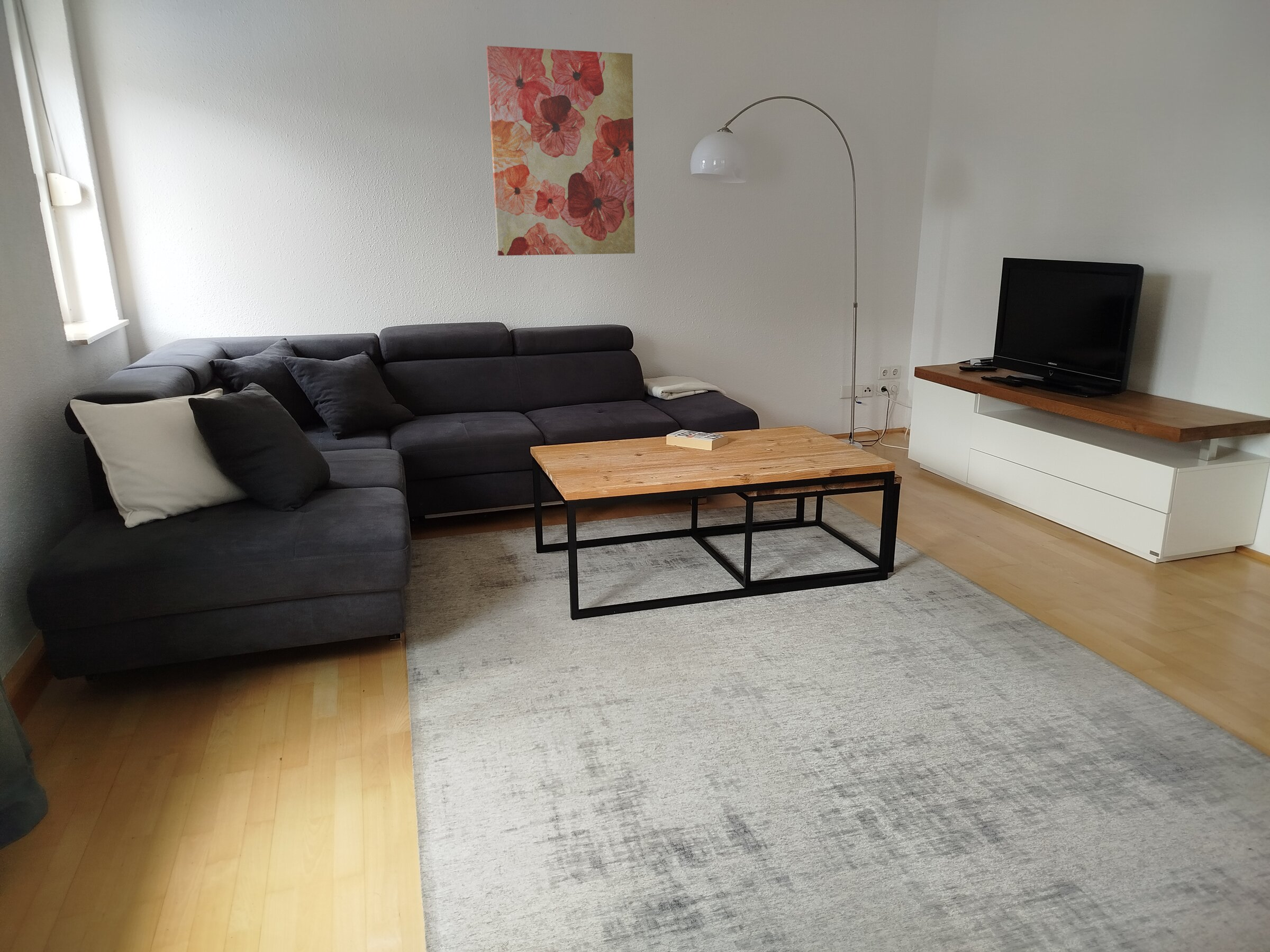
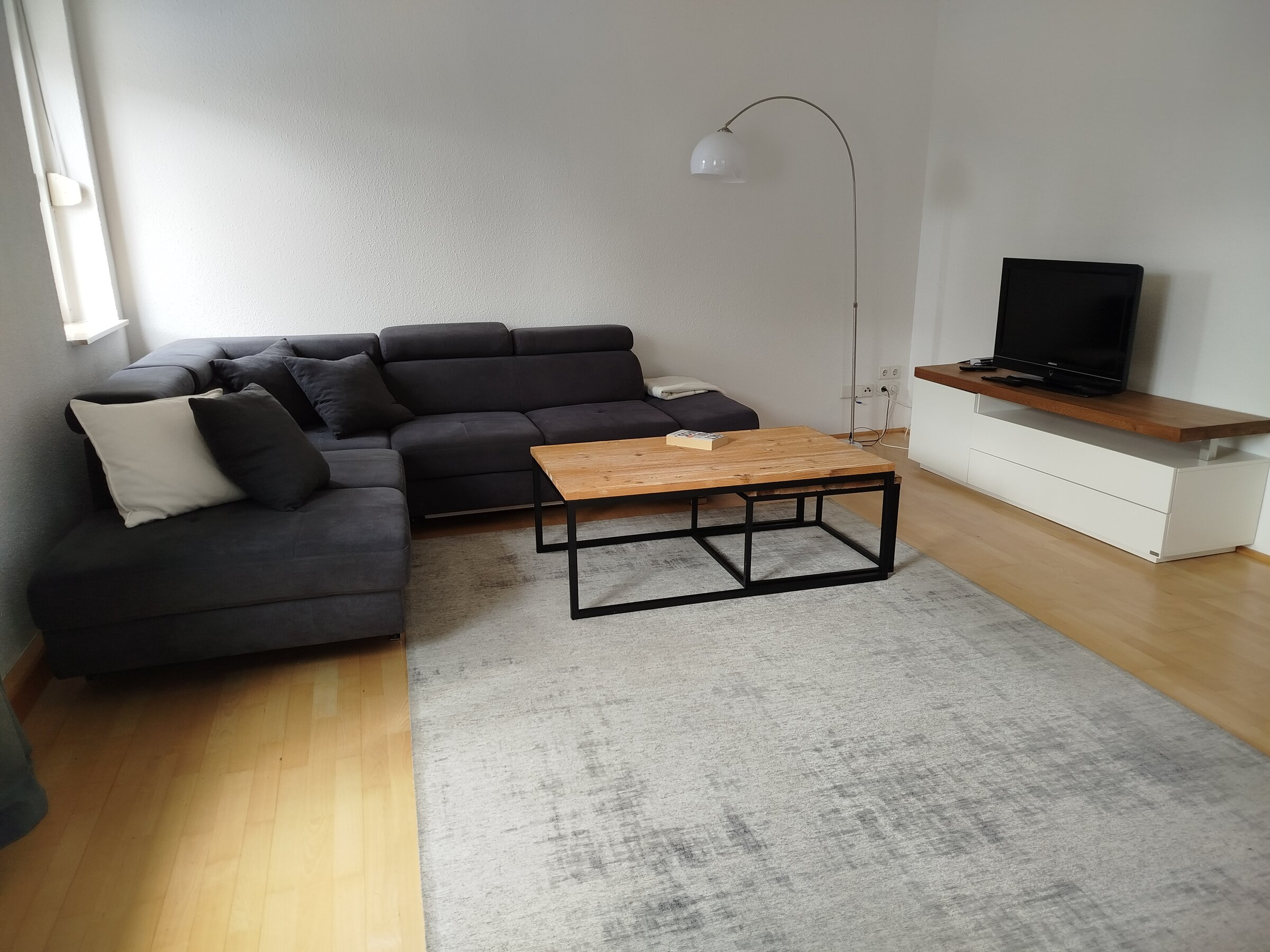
- wall art [486,45,636,256]
